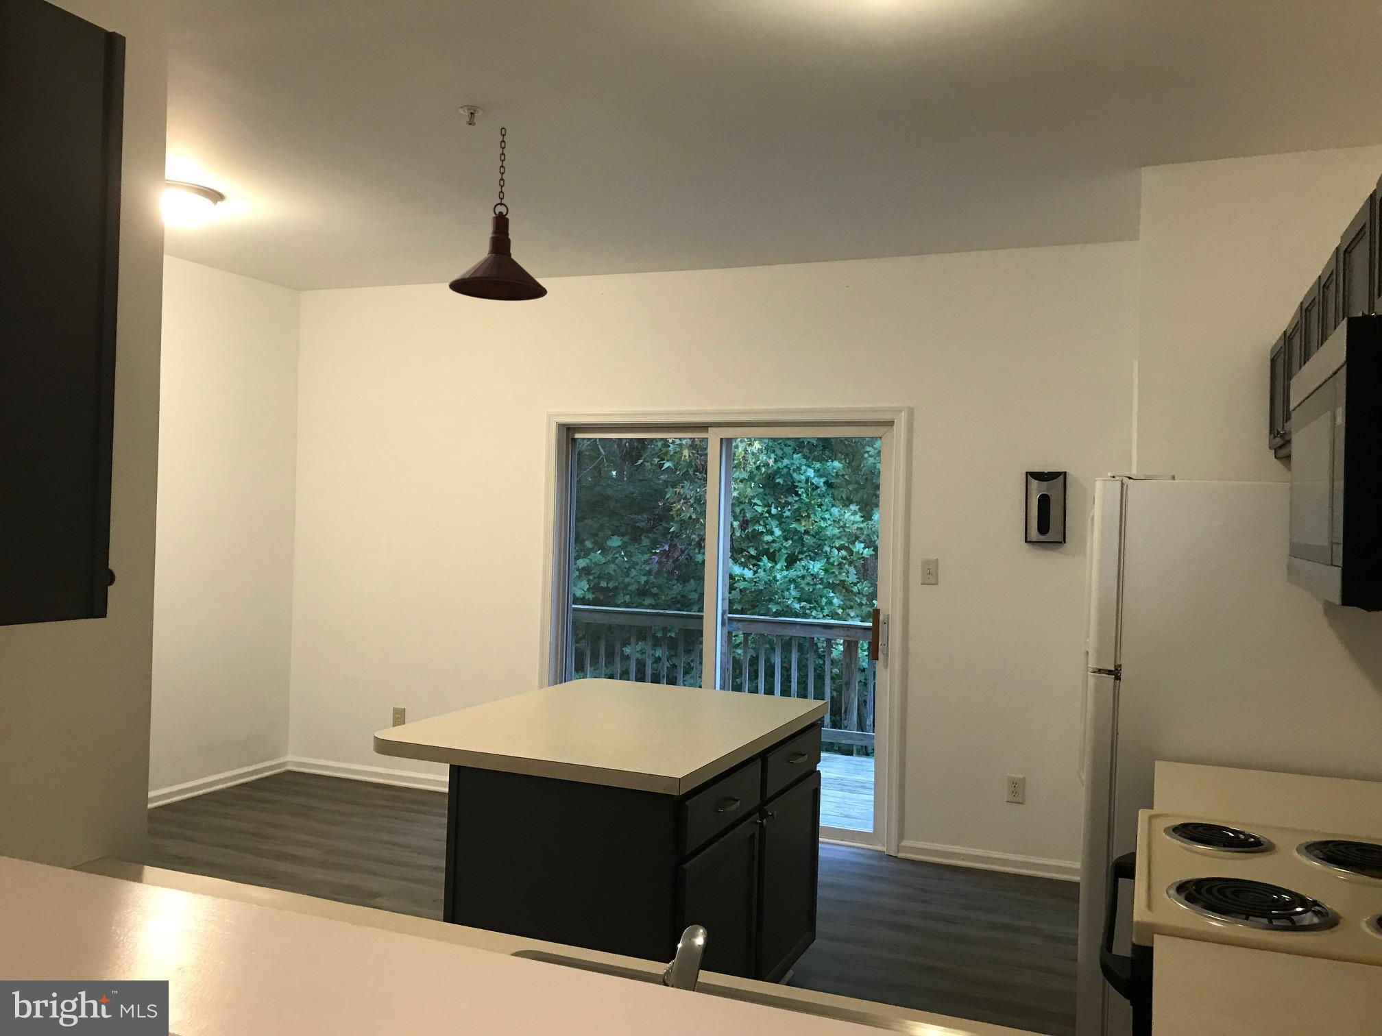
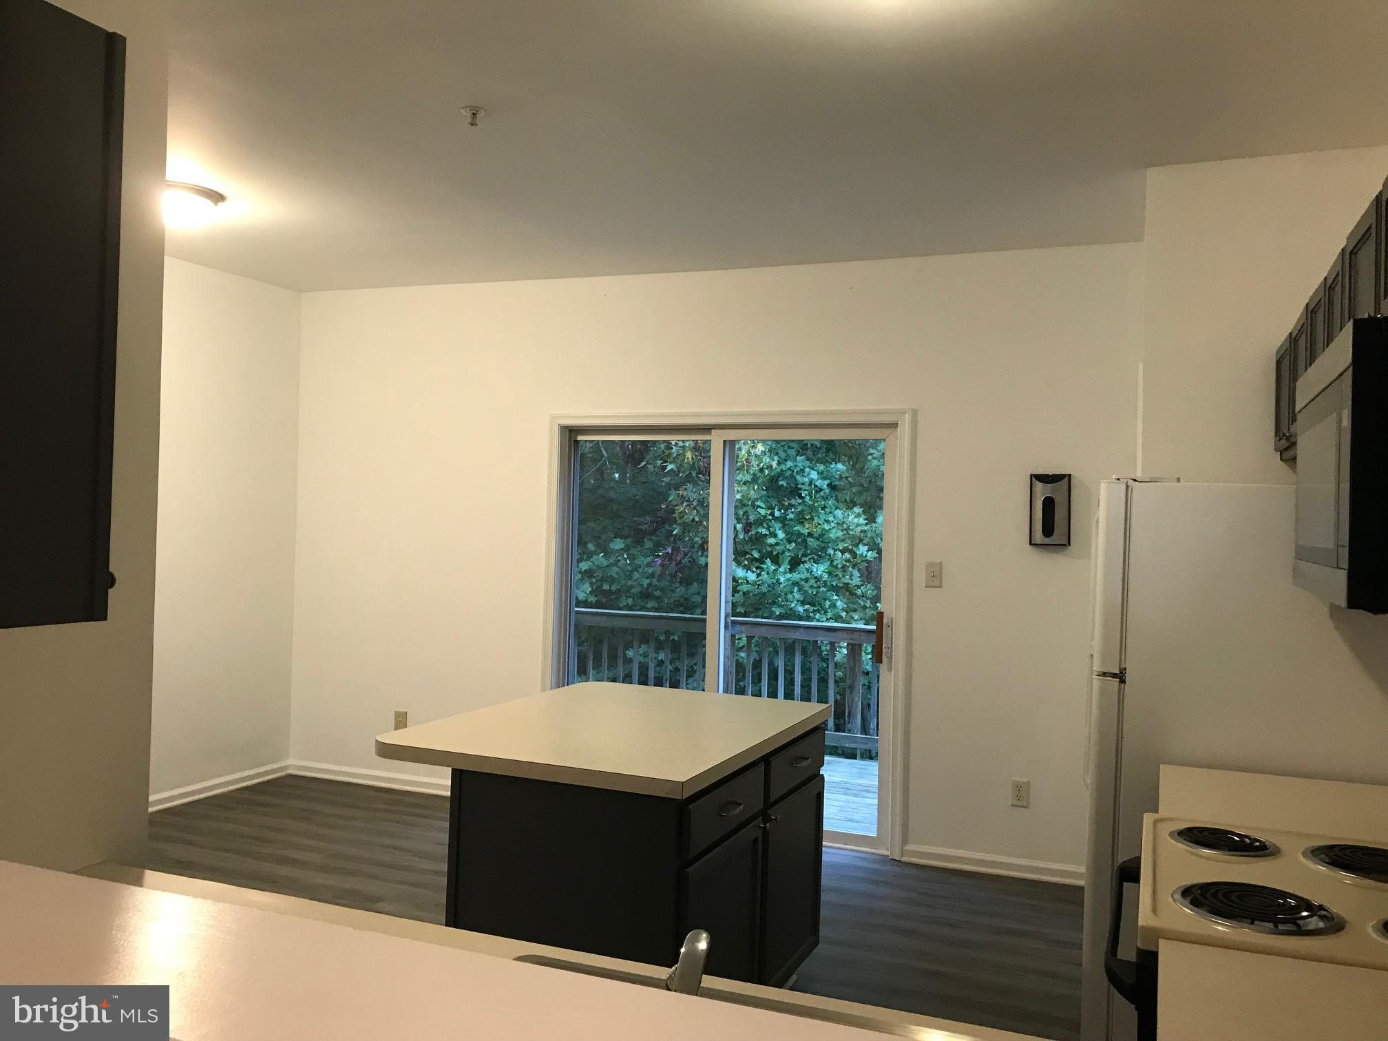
- pendant light [447,126,548,301]
